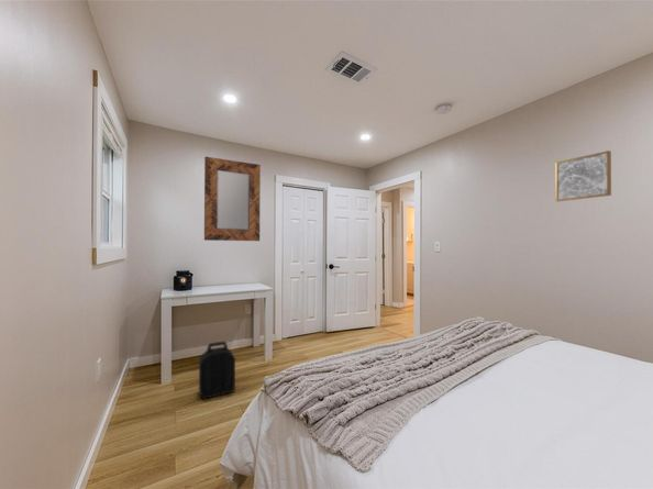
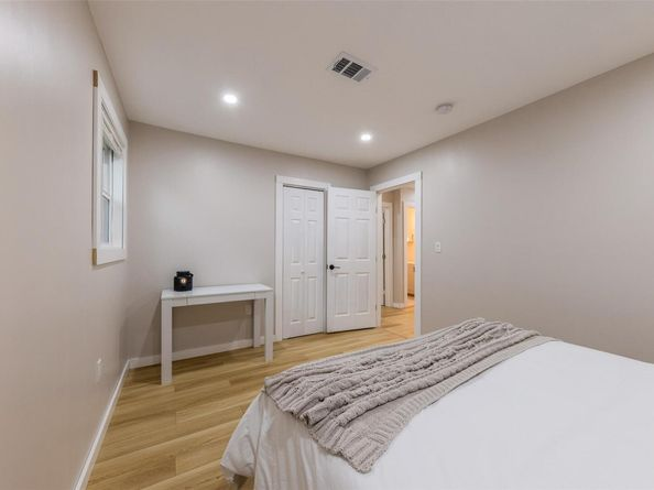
- wall art [554,149,612,202]
- home mirror [203,156,262,242]
- backpack [198,340,236,400]
